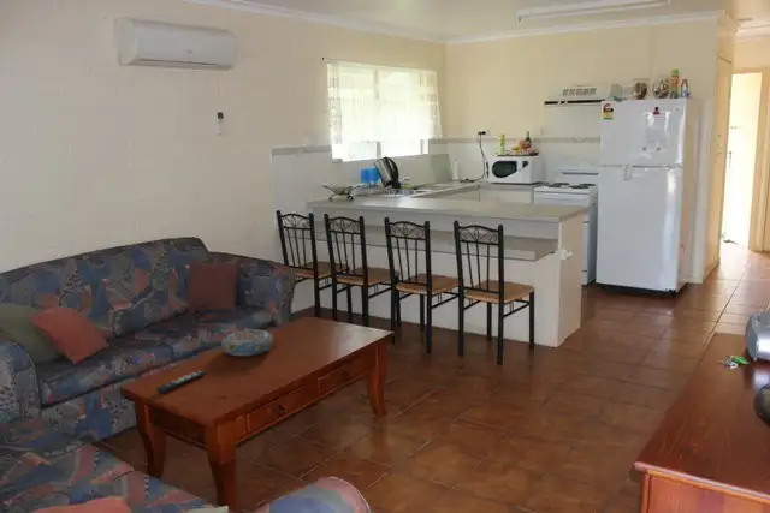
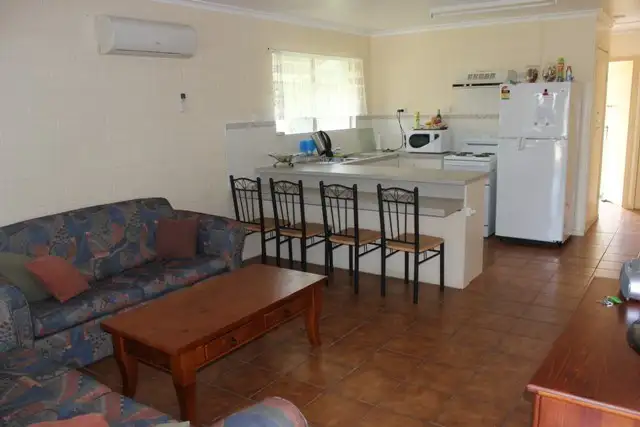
- decorative bowl [220,328,274,358]
- remote control [155,369,207,394]
